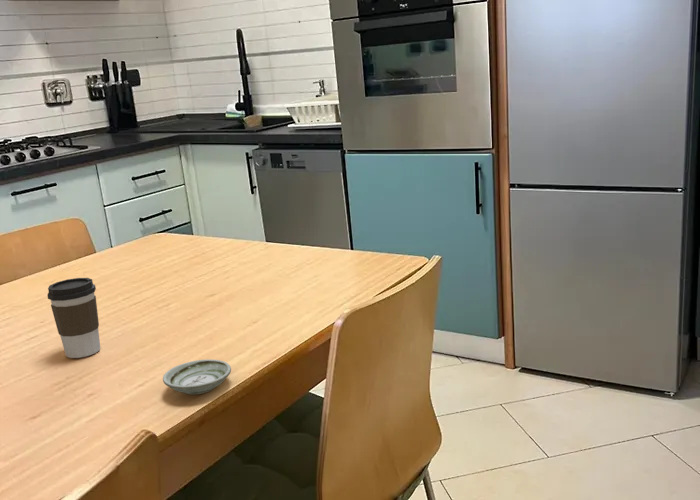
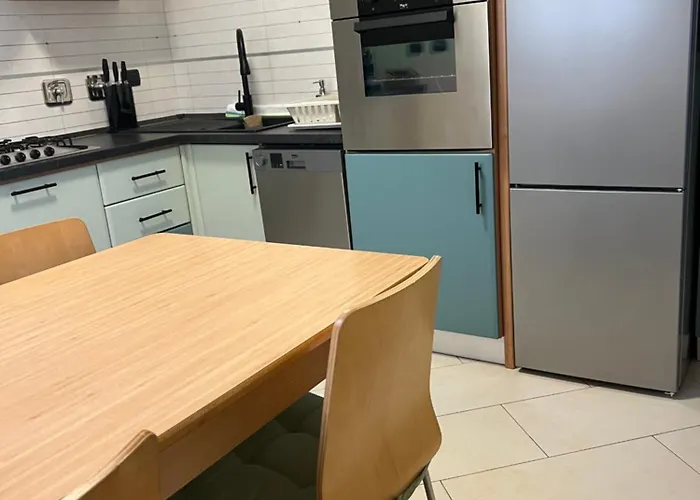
- saucer [162,358,232,395]
- coffee cup [46,277,101,359]
